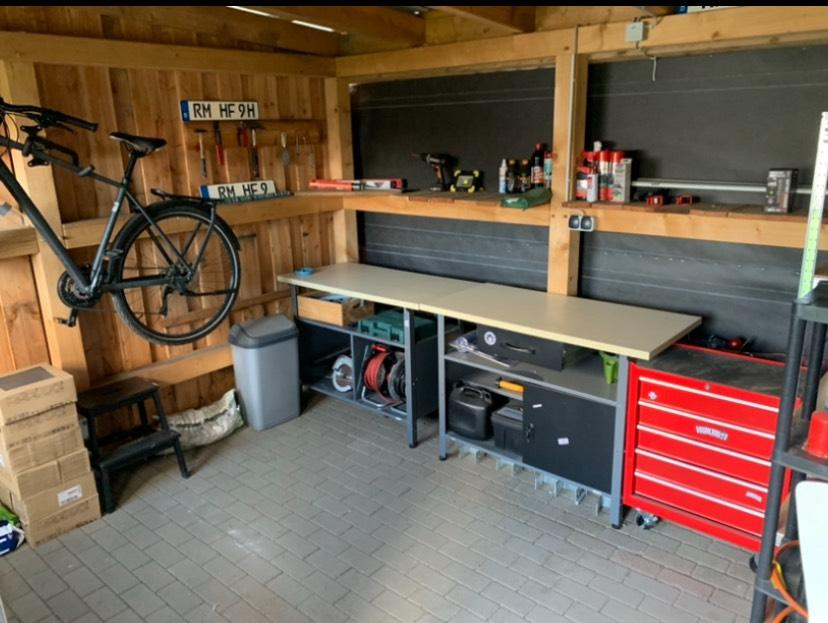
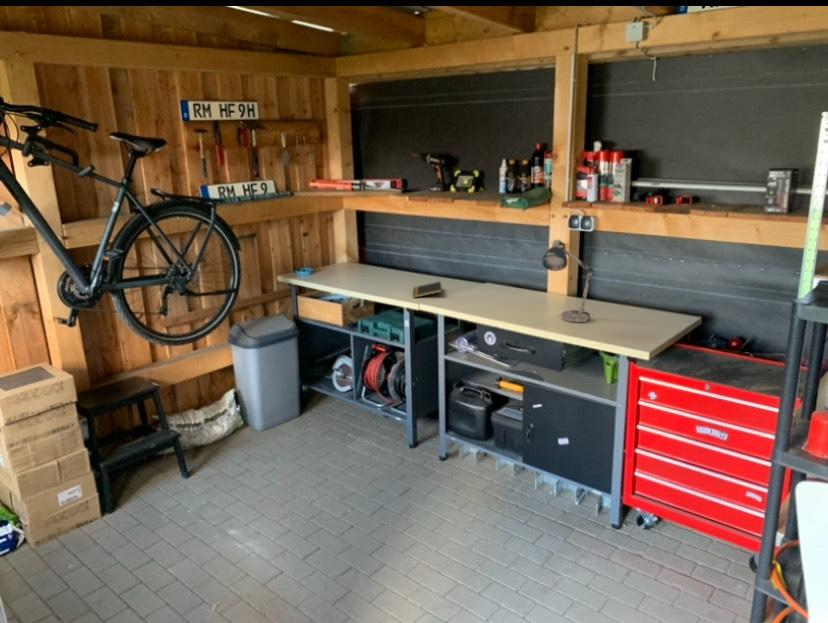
+ notepad [412,280,443,299]
+ desk lamp [541,239,594,323]
